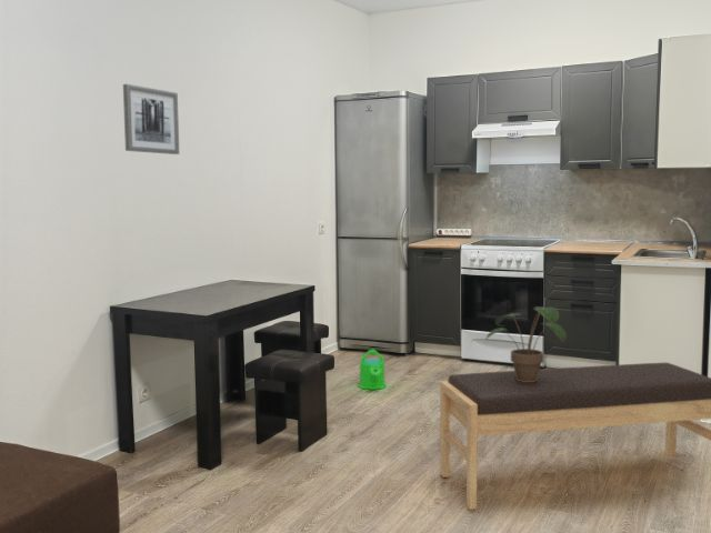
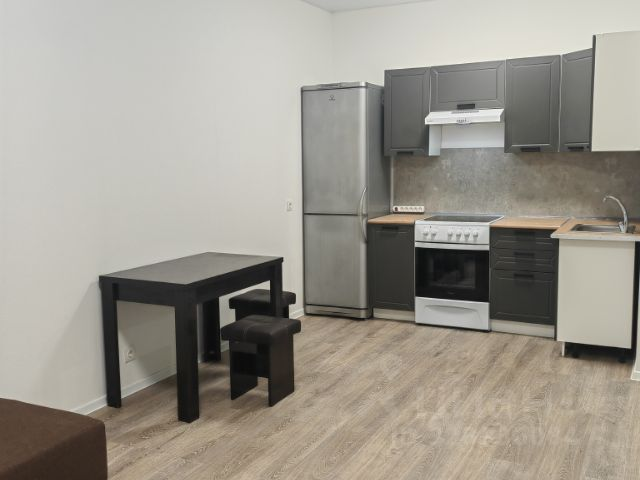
- wall art [122,83,180,155]
- watering can [357,349,388,391]
- bench [439,362,711,511]
- potted plant [484,305,568,382]
